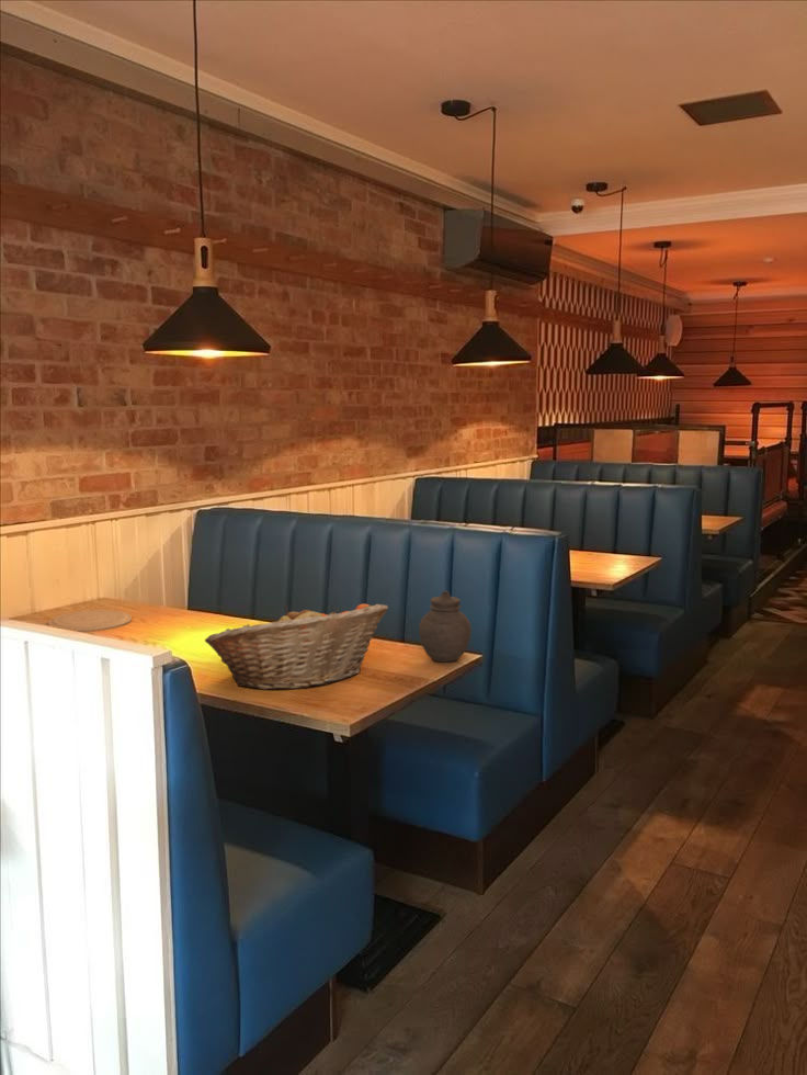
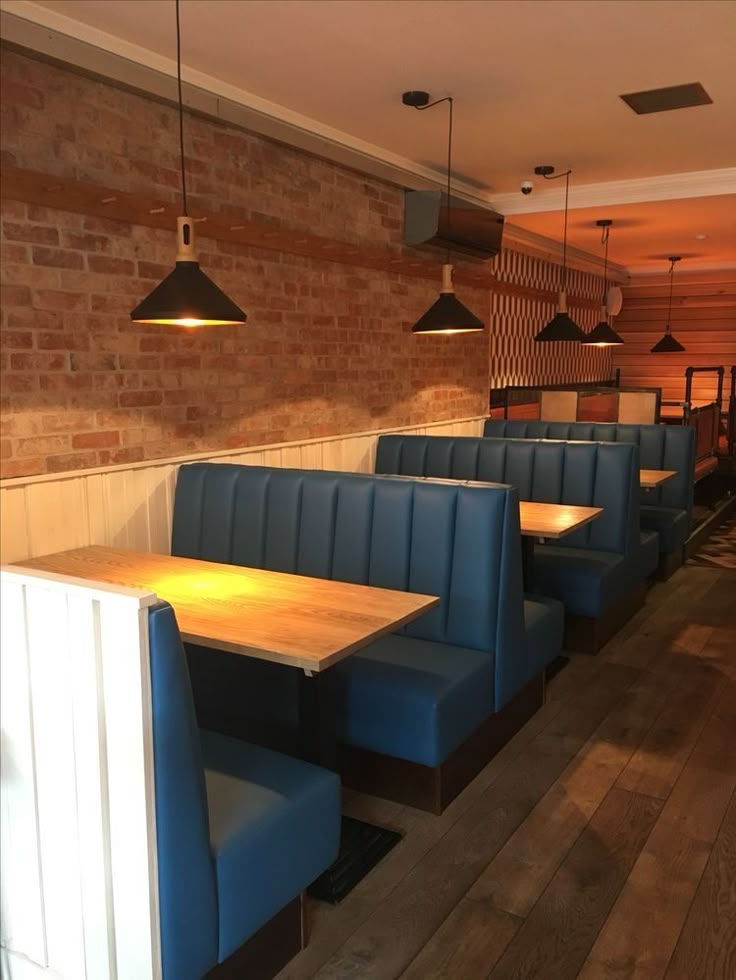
- fruit basket [204,602,389,691]
- jar [418,590,473,664]
- plate [47,609,133,633]
